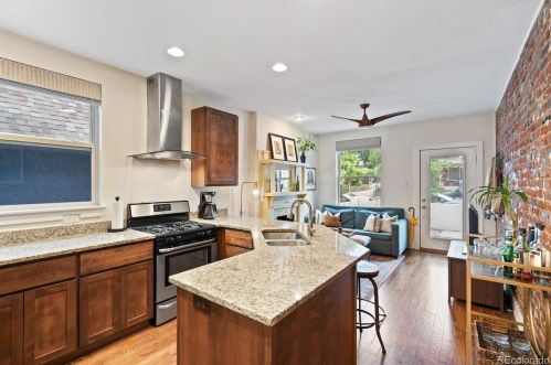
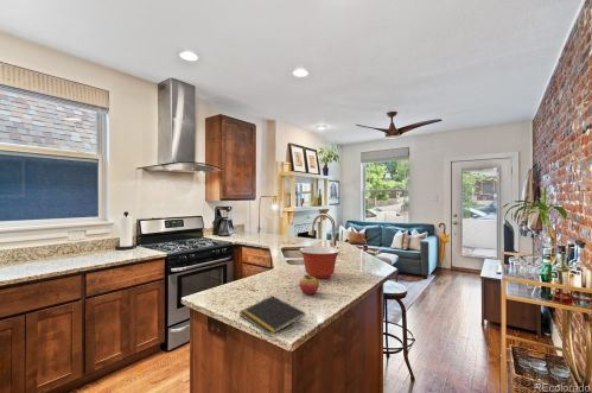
+ mixing bowl [298,246,342,280]
+ notepad [238,294,306,337]
+ fruit [298,274,320,296]
